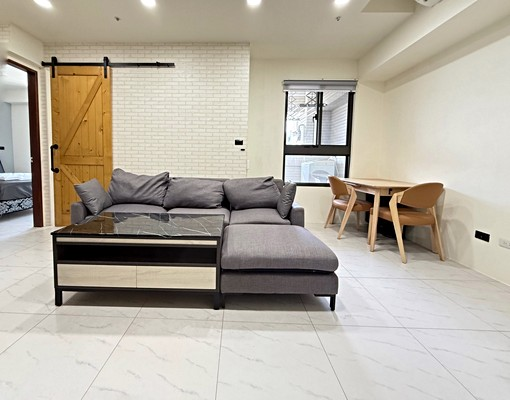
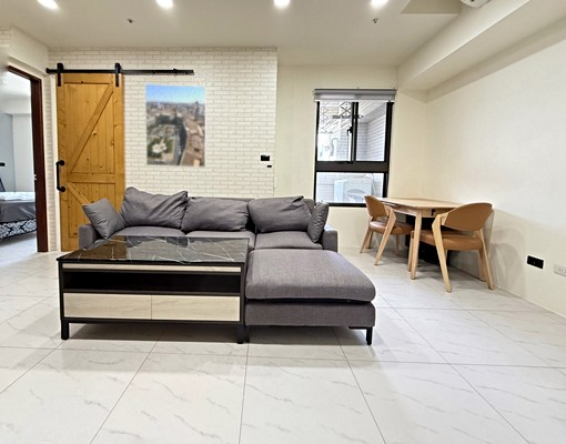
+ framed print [144,83,208,169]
